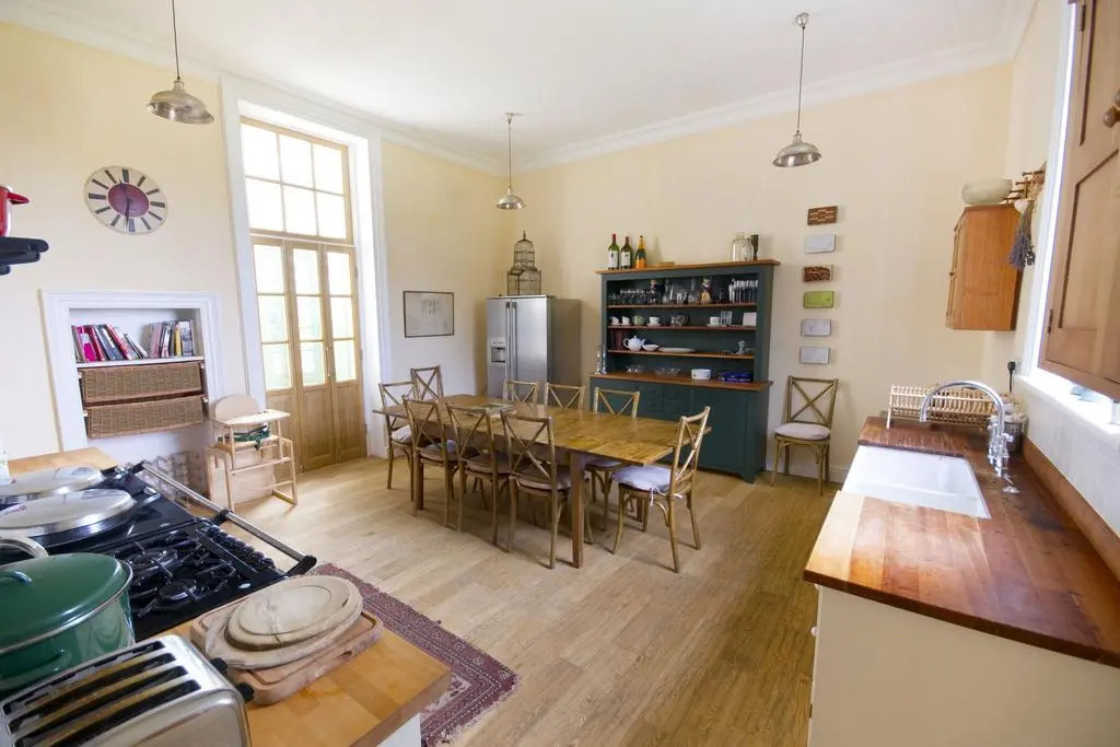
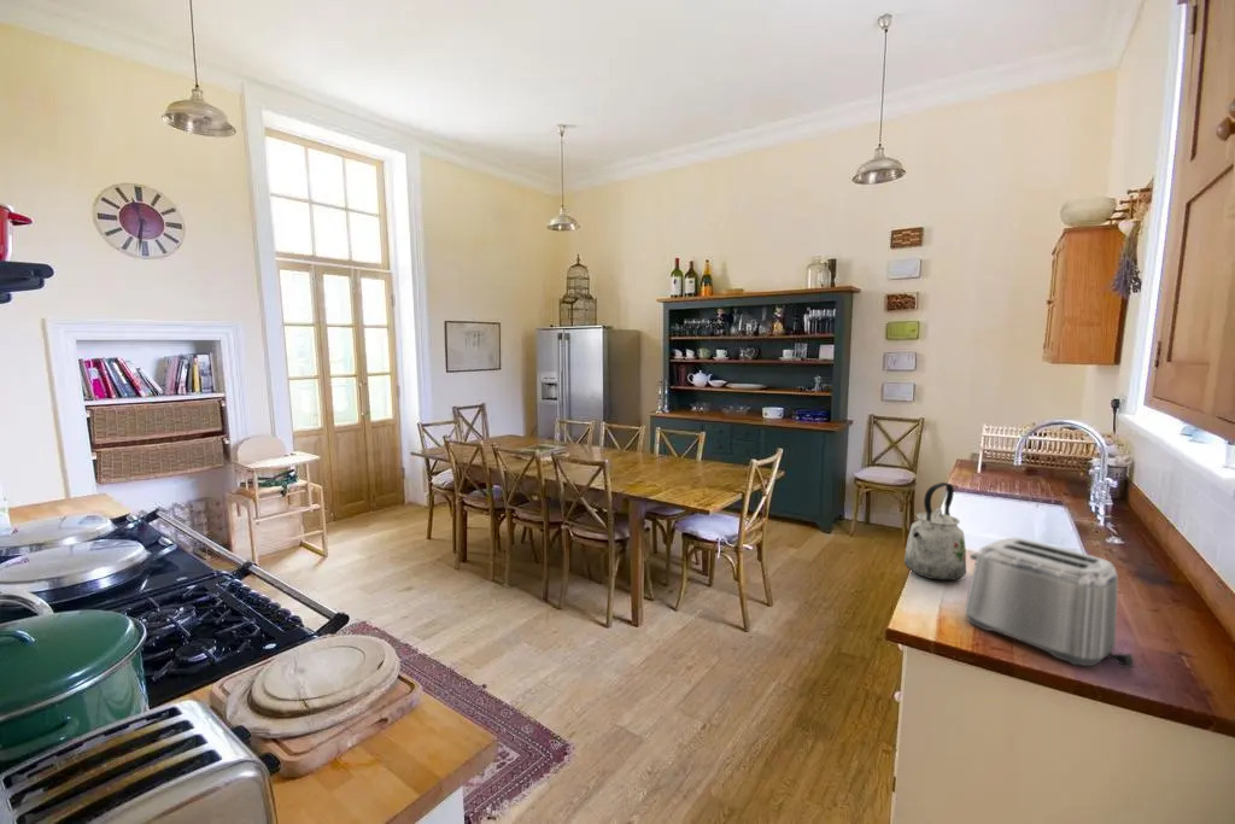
+ toaster [964,537,1139,670]
+ kettle [903,481,967,582]
